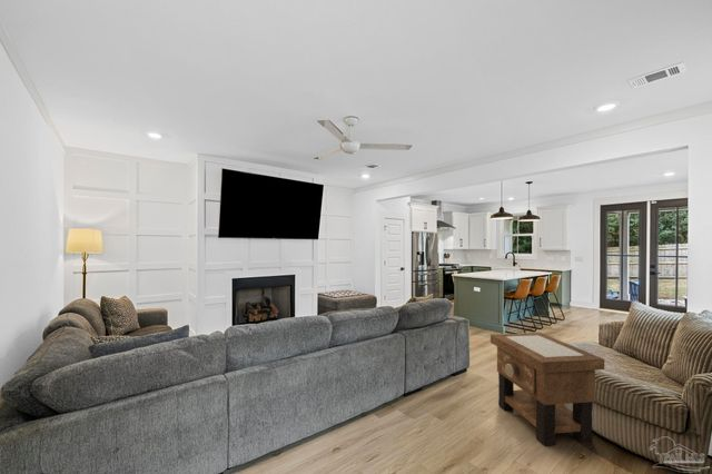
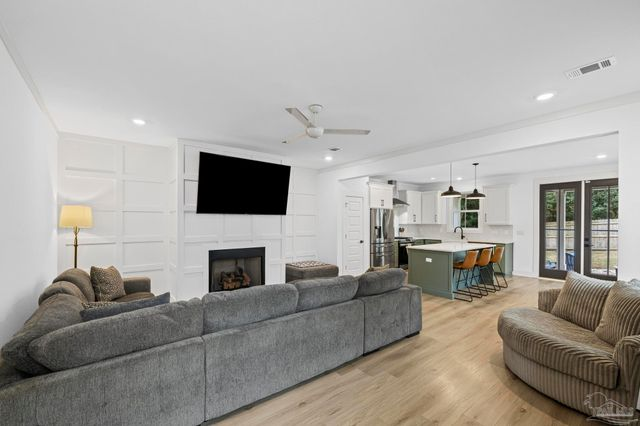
- side table [490,332,605,447]
